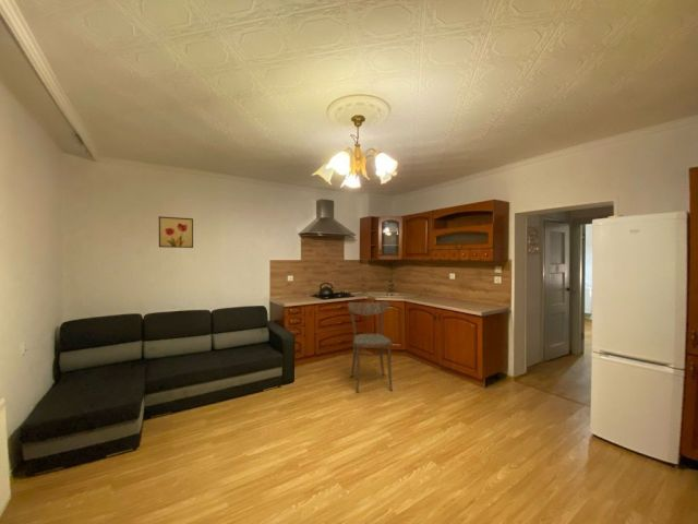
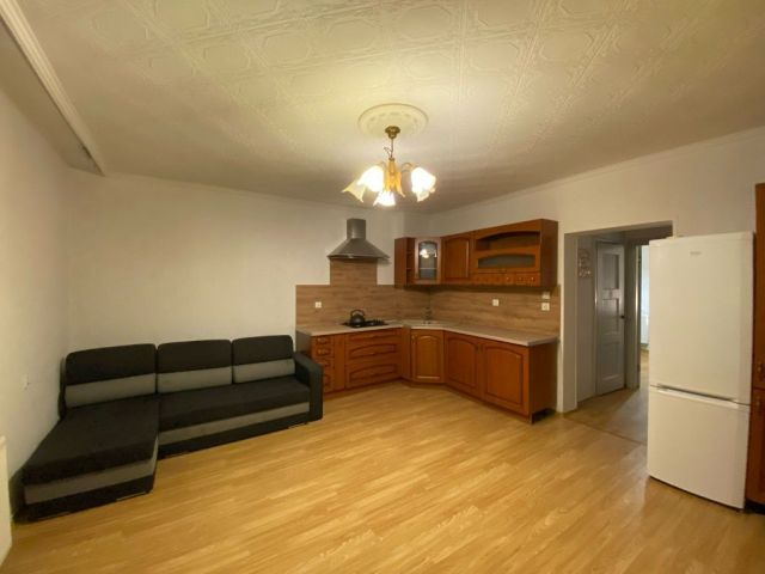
- dining chair [347,300,394,393]
- wall art [158,216,194,249]
